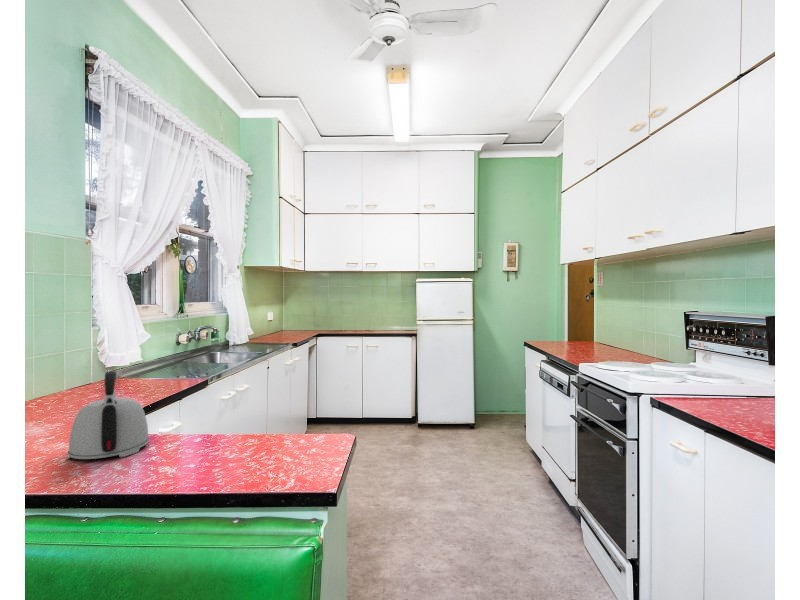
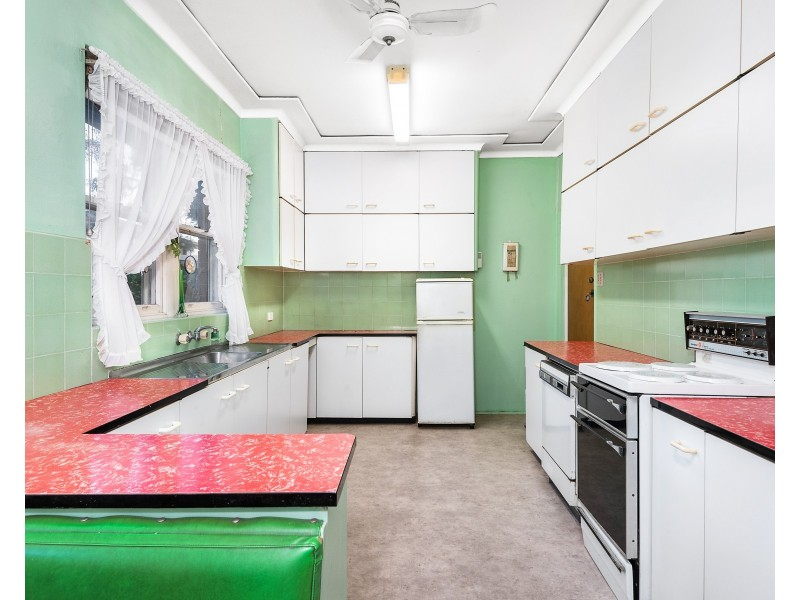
- kettle [67,370,150,460]
